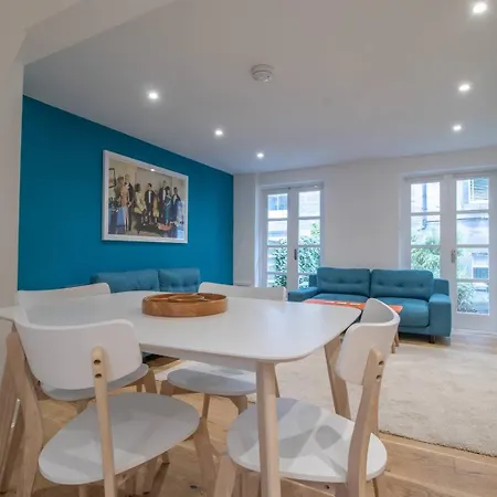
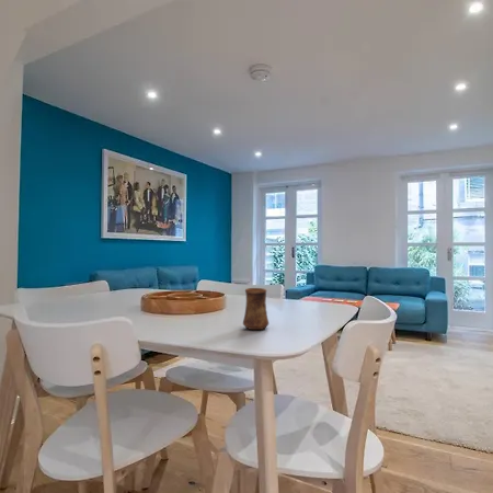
+ cup [242,287,270,331]
